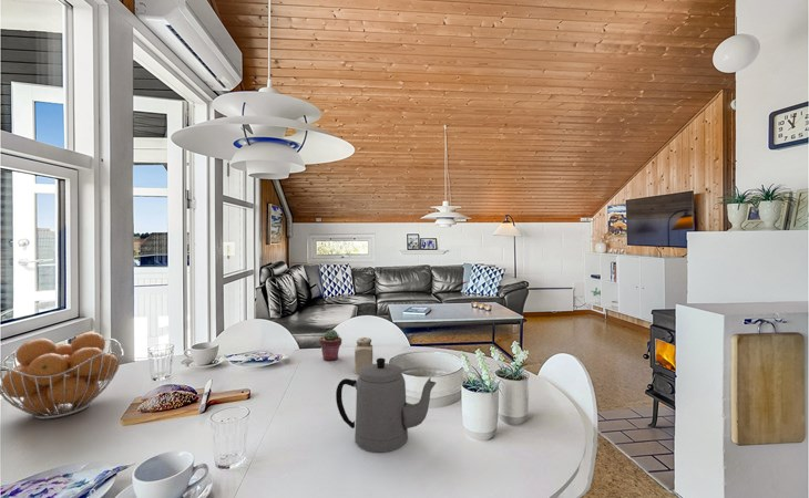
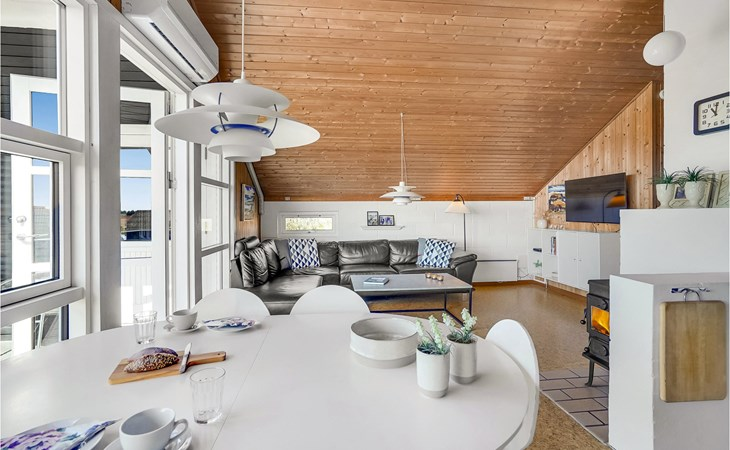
- salt shaker [354,336,373,375]
- potted succulent [318,329,342,362]
- fruit basket [0,331,124,421]
- teapot [335,356,437,454]
